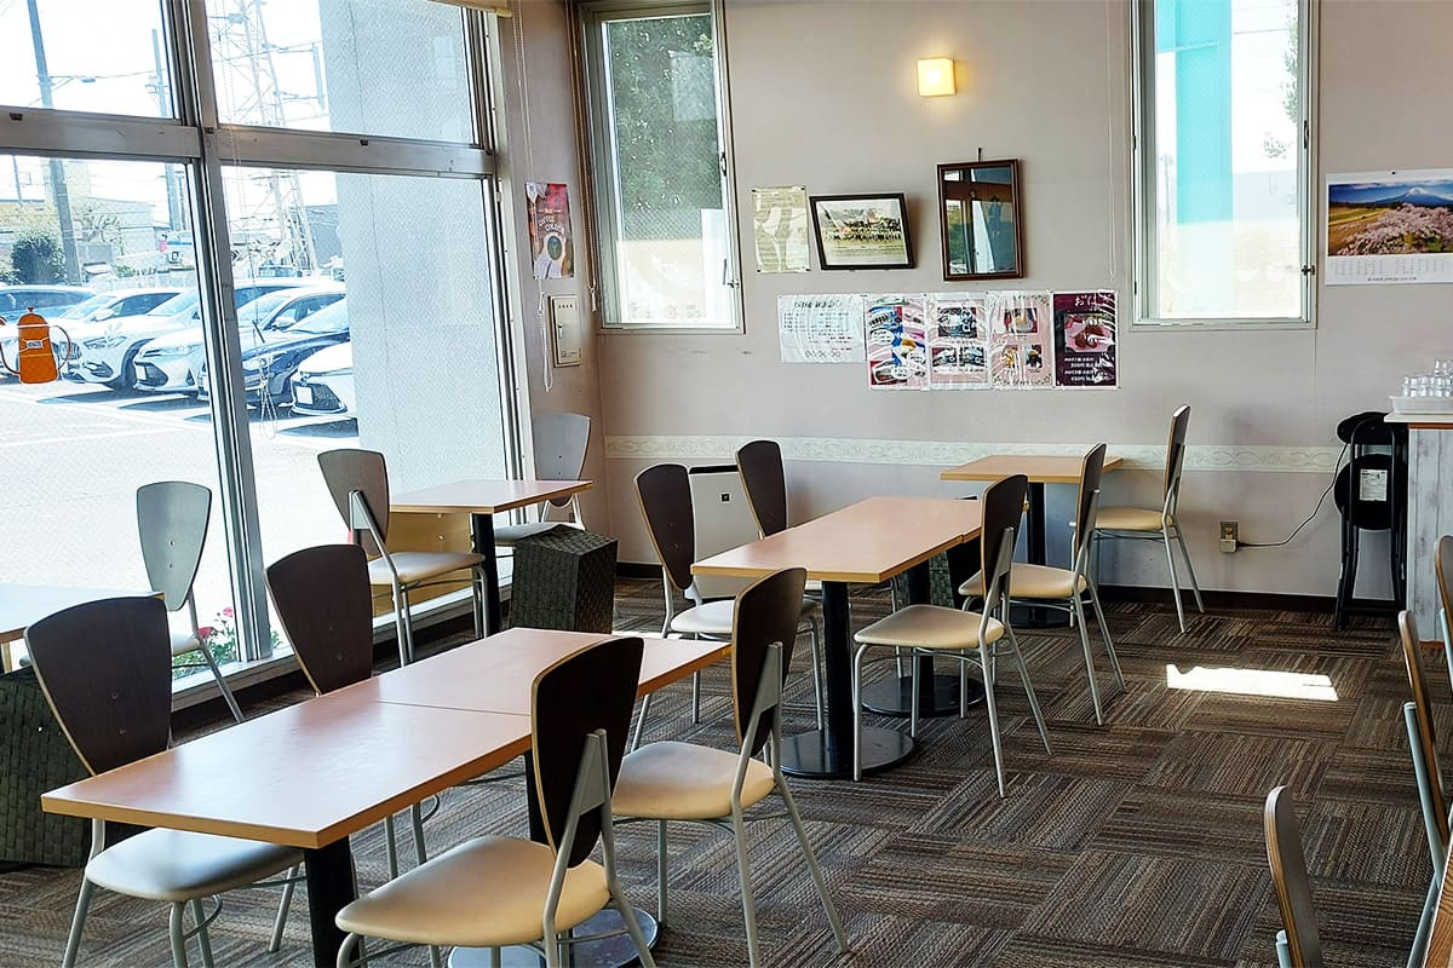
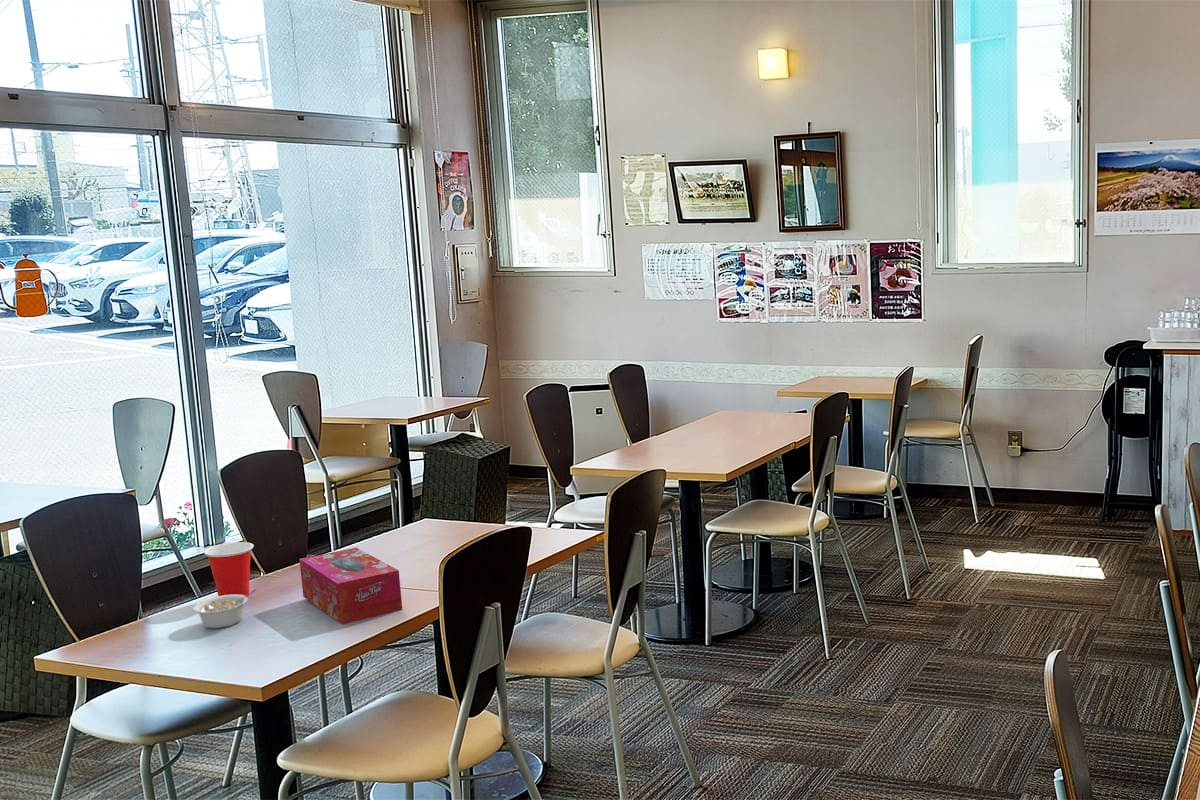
+ legume [192,589,258,629]
+ tissue box [298,547,403,625]
+ cup [203,541,255,596]
